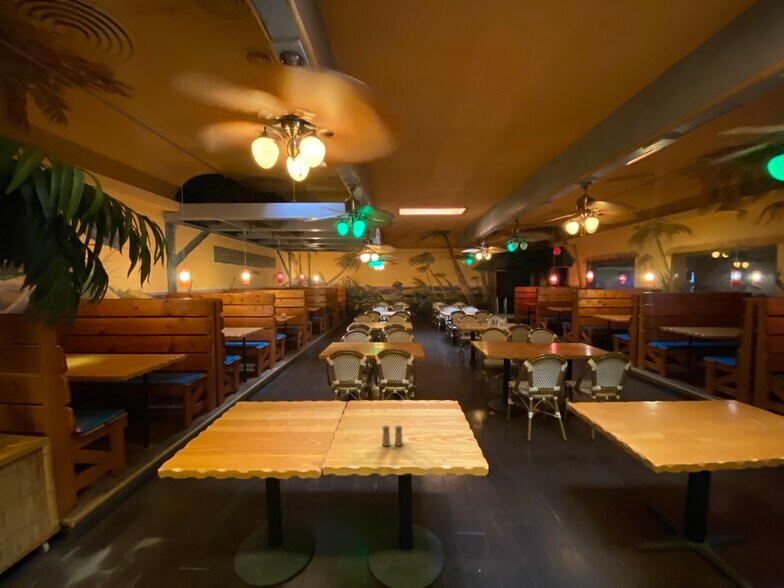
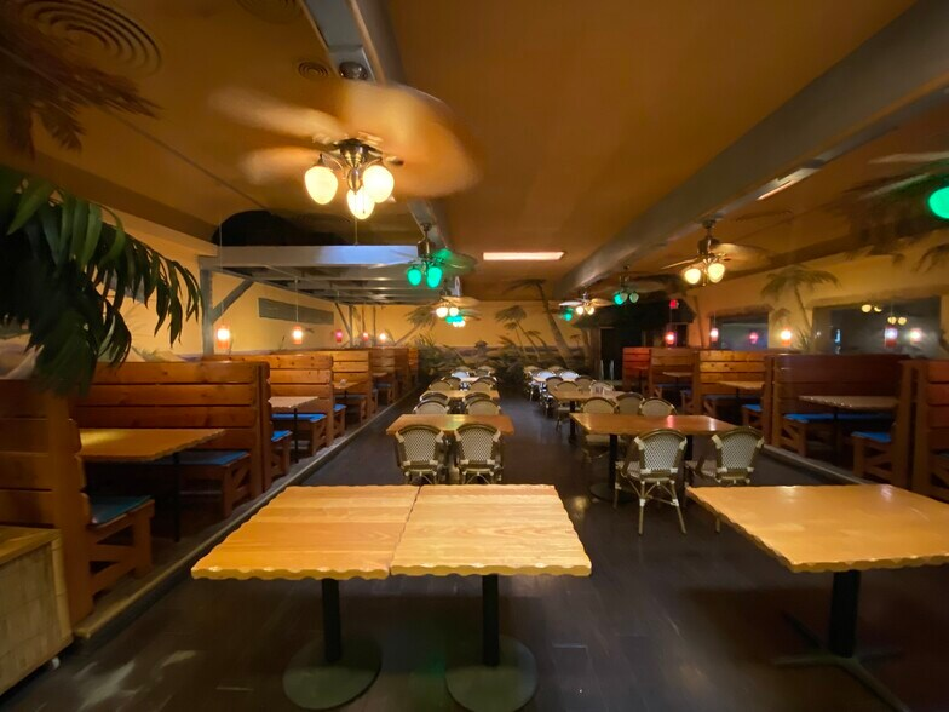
- salt and pepper shaker [381,424,404,447]
